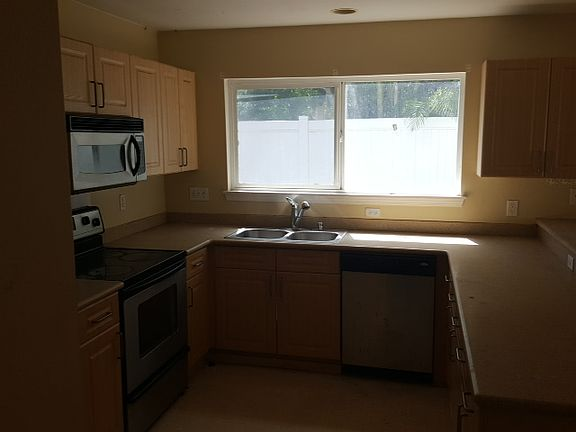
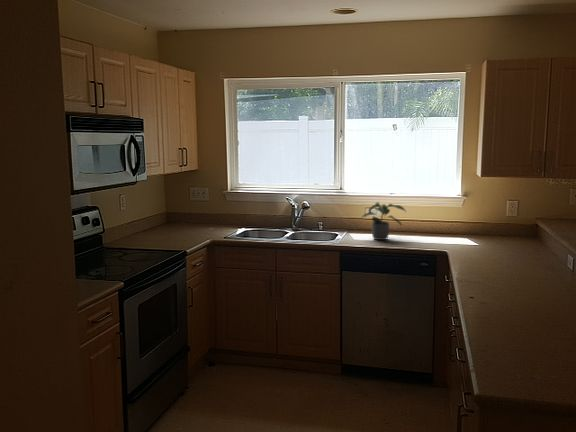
+ potted plant [361,201,407,241]
